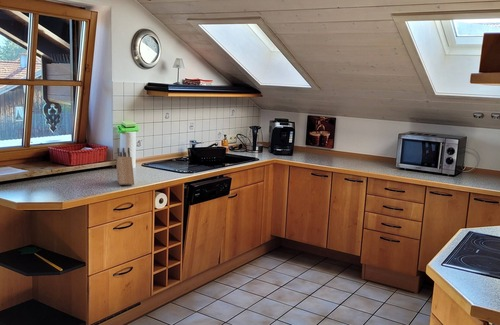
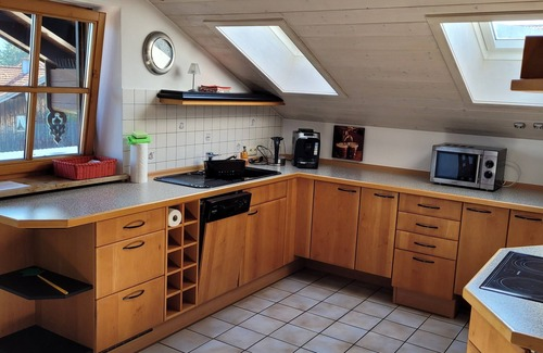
- knife block [115,147,135,186]
